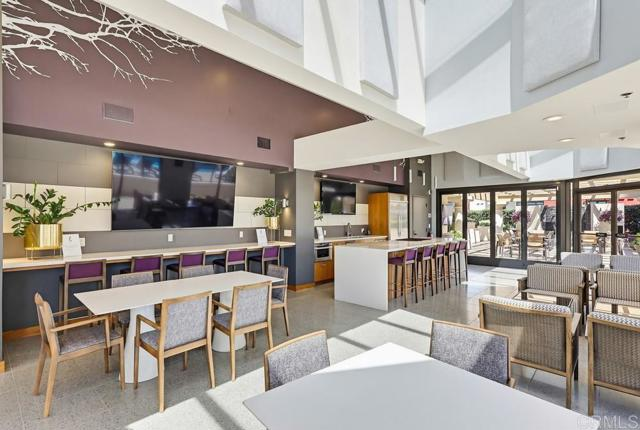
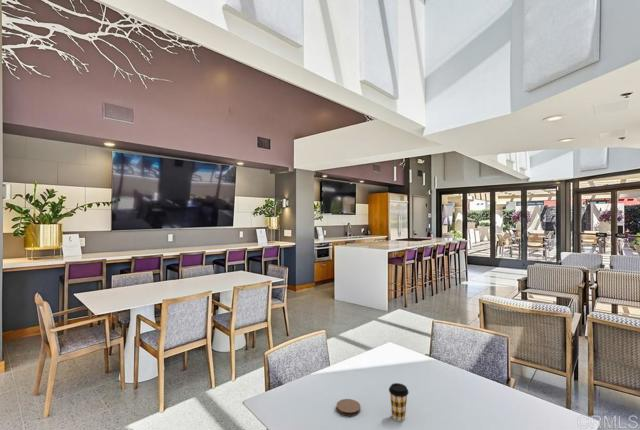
+ coffee cup [388,382,410,422]
+ coaster [336,398,361,417]
